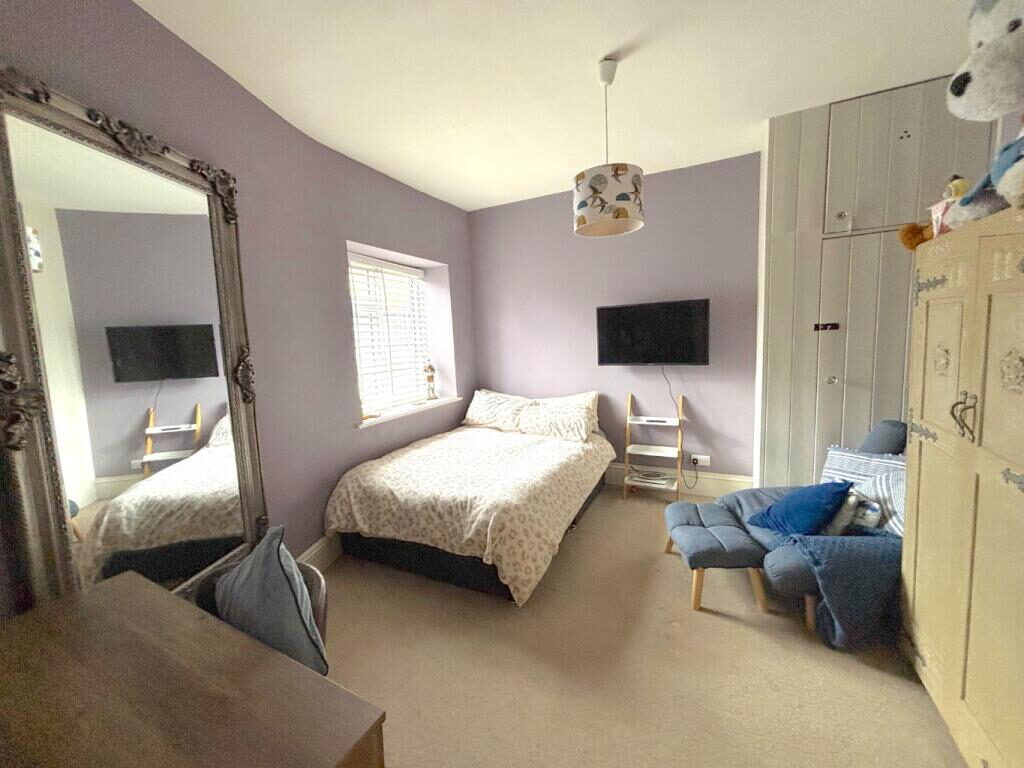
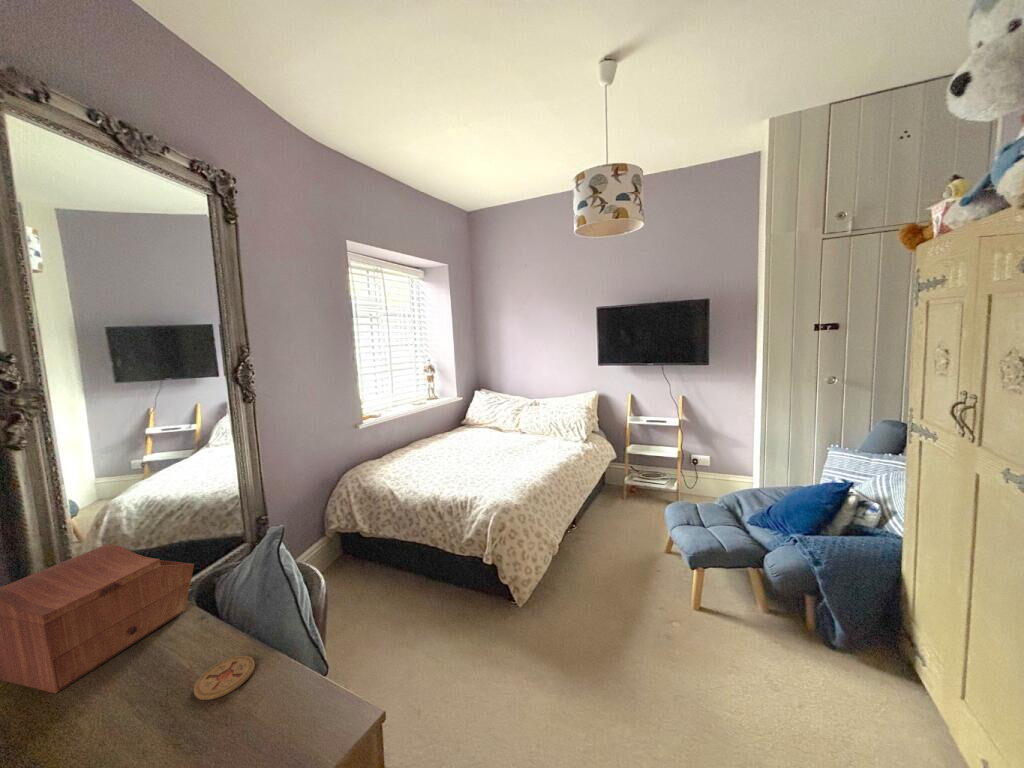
+ sewing box [0,543,195,694]
+ coaster [193,655,256,701]
